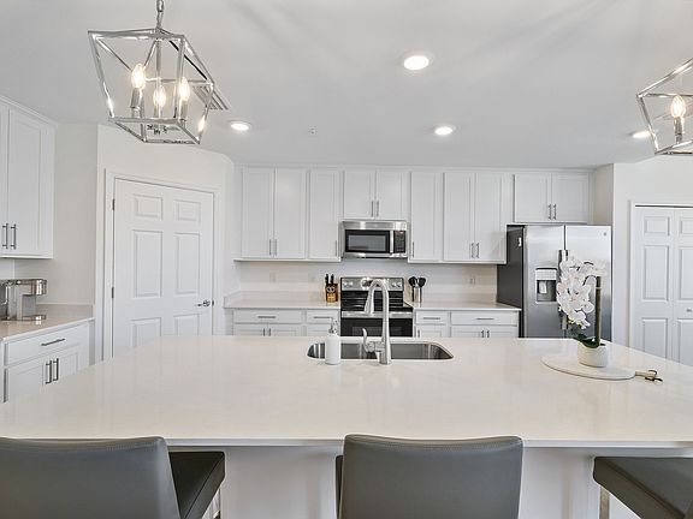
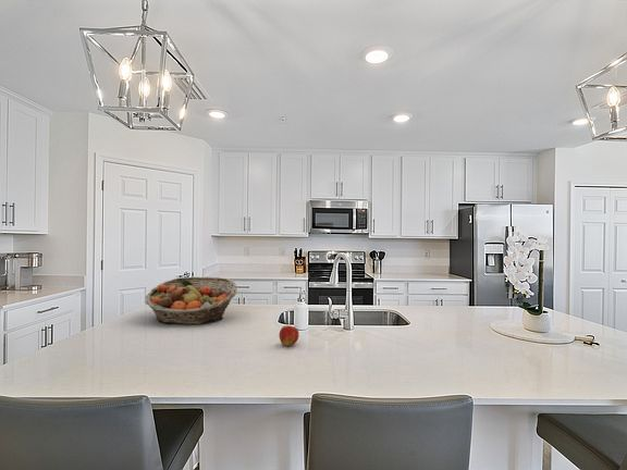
+ fruit basket [144,276,238,325]
+ apple [279,324,300,347]
